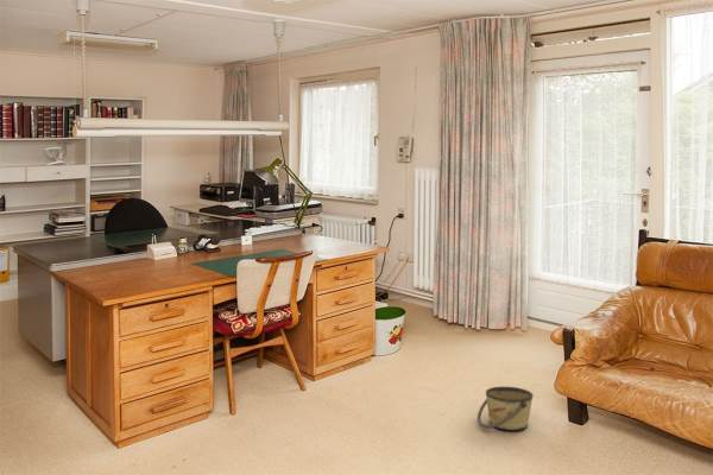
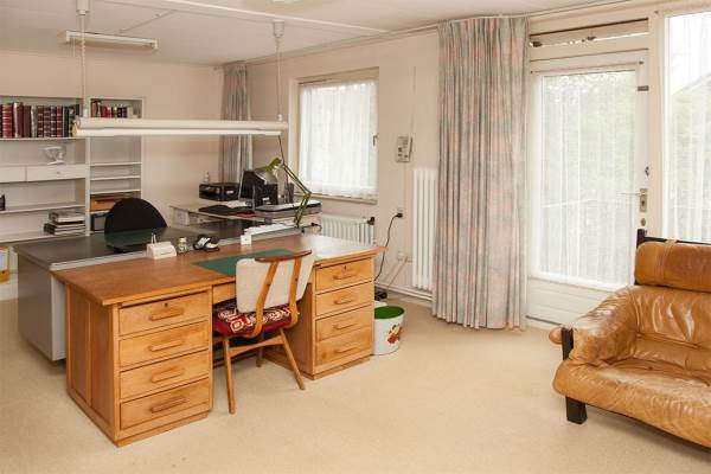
- bucket [477,386,534,432]
